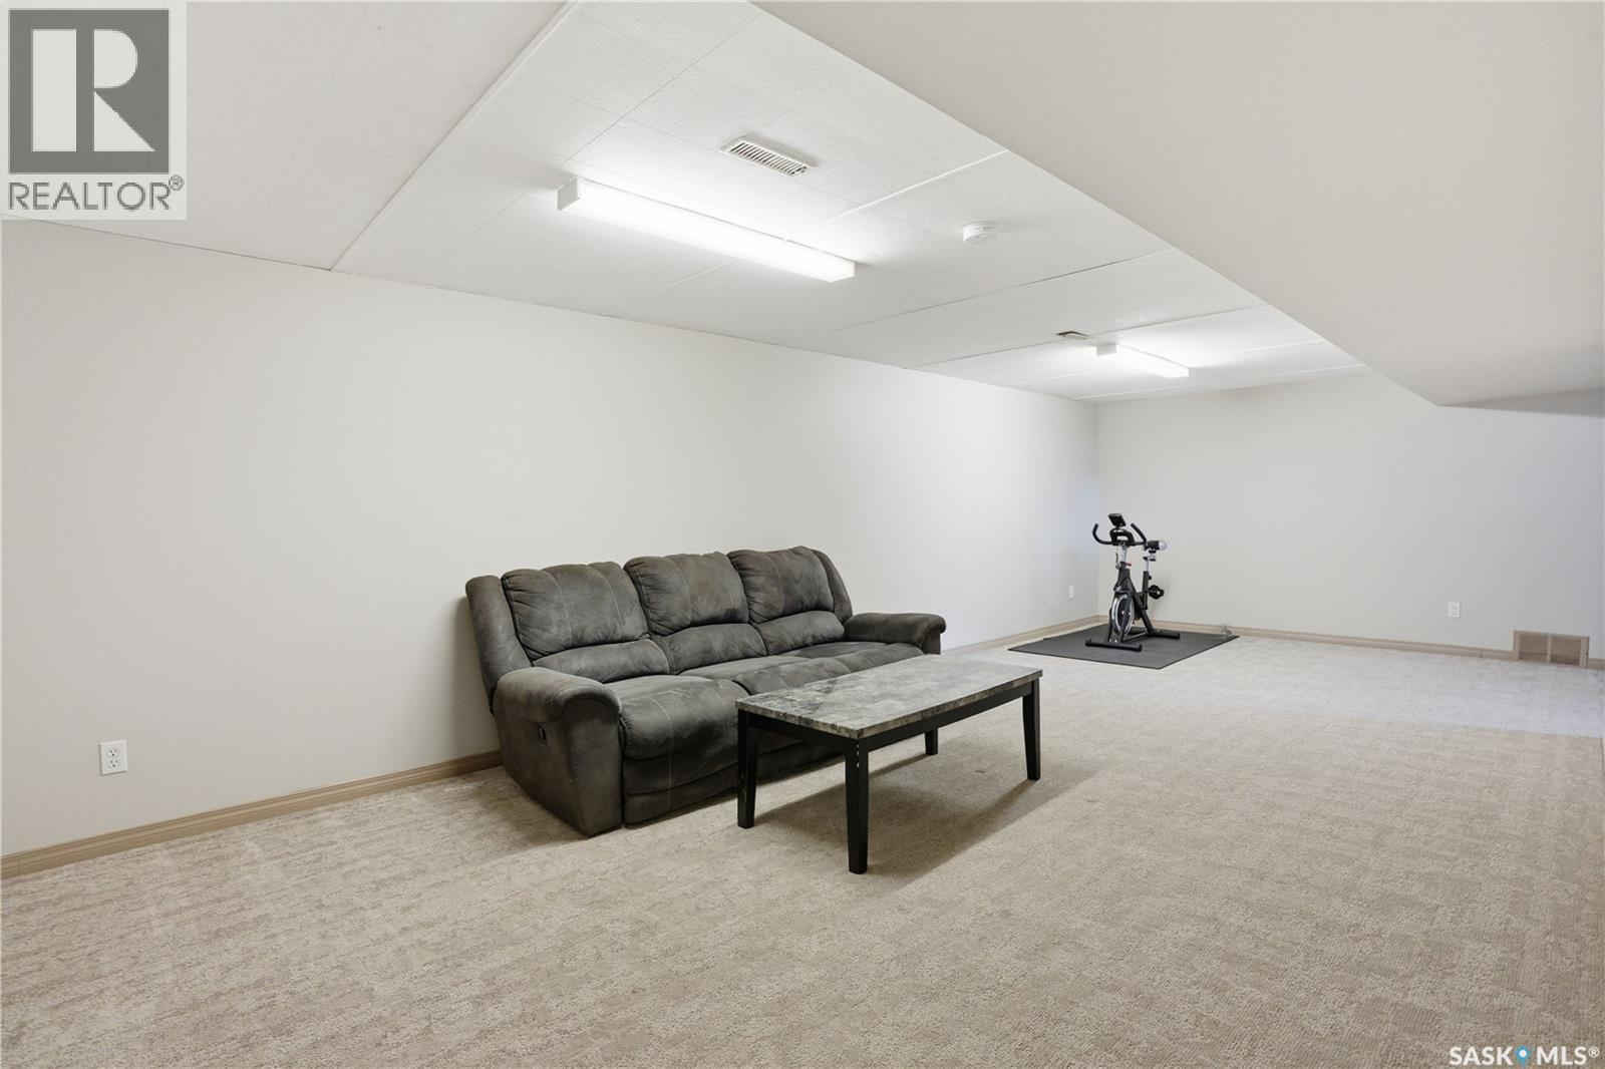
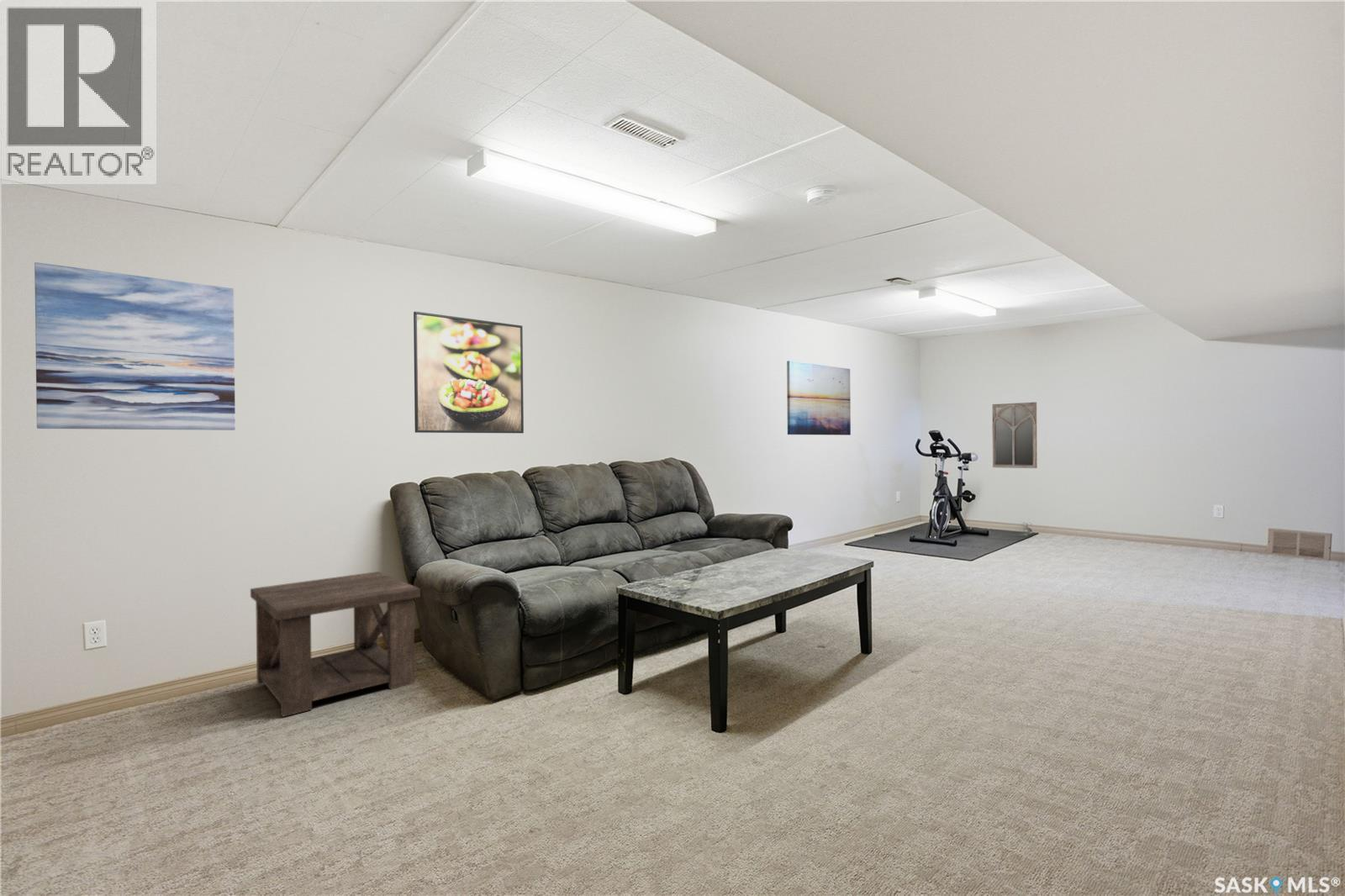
+ home mirror [991,401,1038,469]
+ side table [250,571,421,718]
+ wall art [34,261,236,431]
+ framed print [413,311,525,434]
+ wall art [786,360,852,436]
